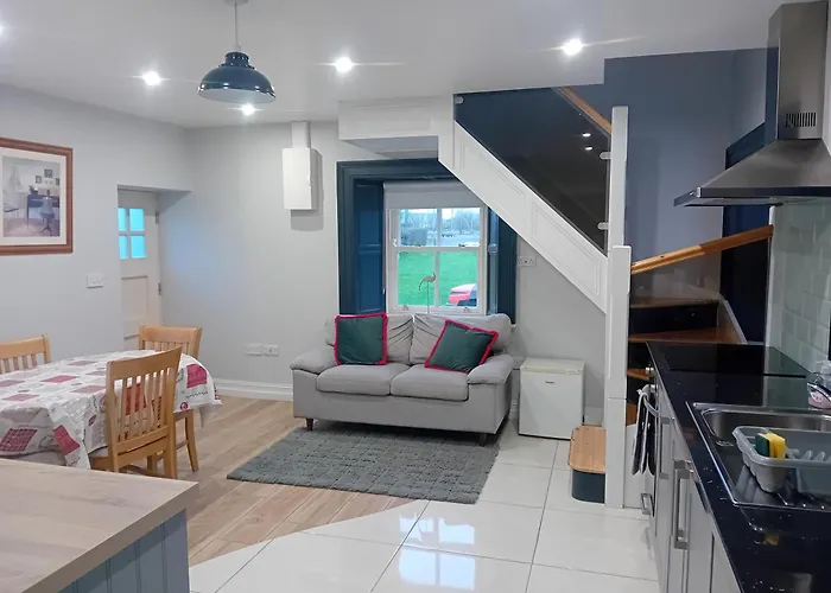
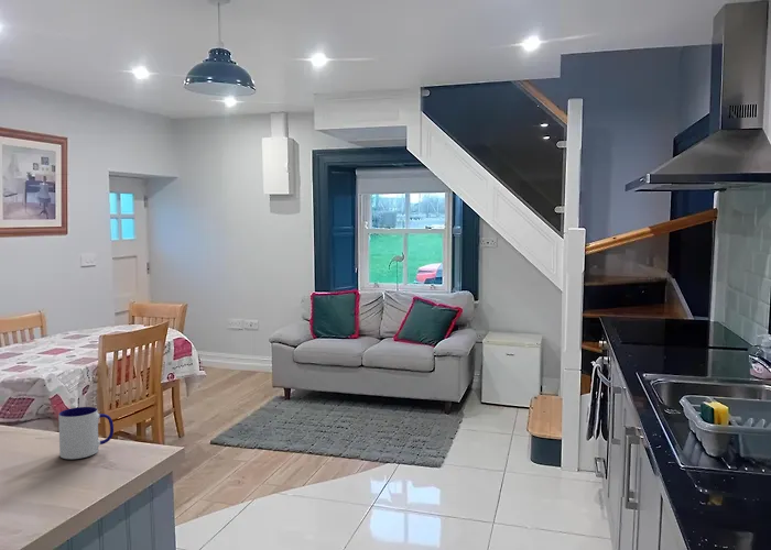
+ mug [57,406,115,460]
